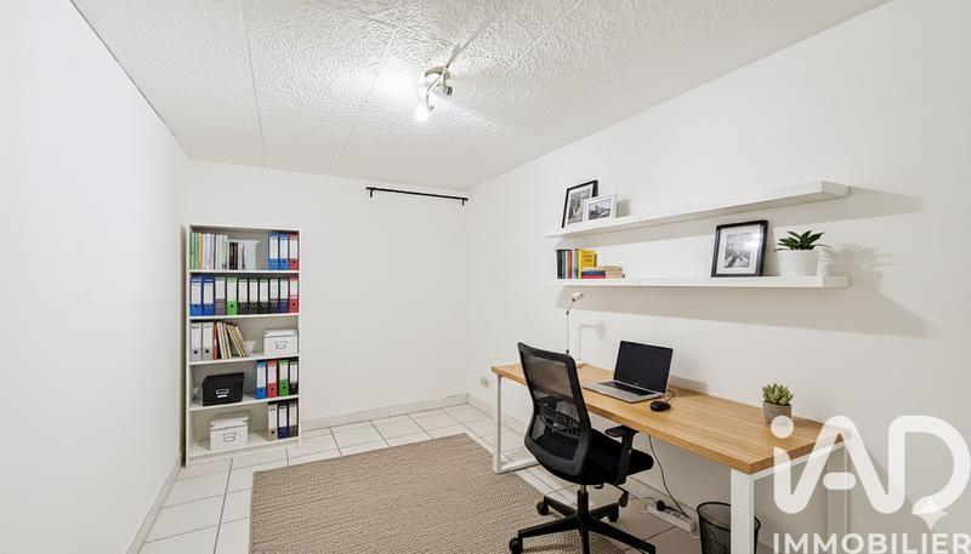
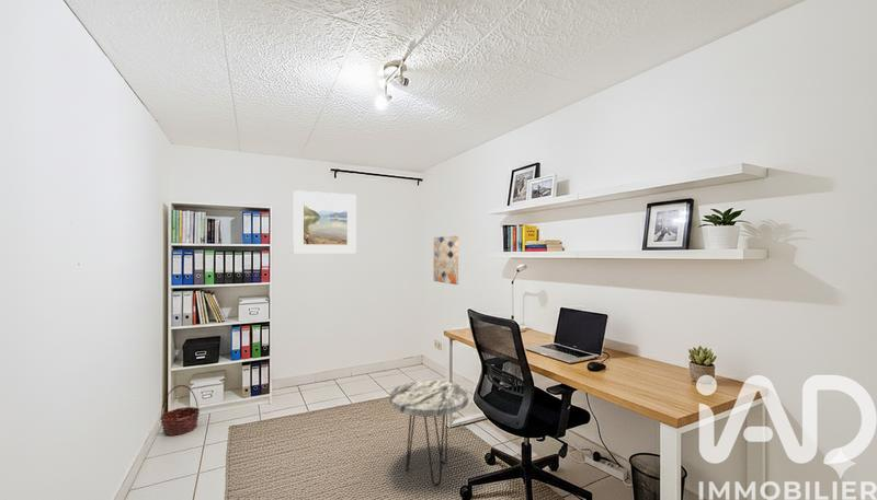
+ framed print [292,189,357,255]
+ wall art [433,235,459,286]
+ side table [389,380,469,487]
+ basket [159,384,201,437]
